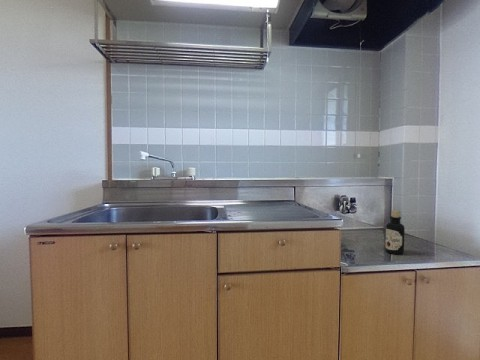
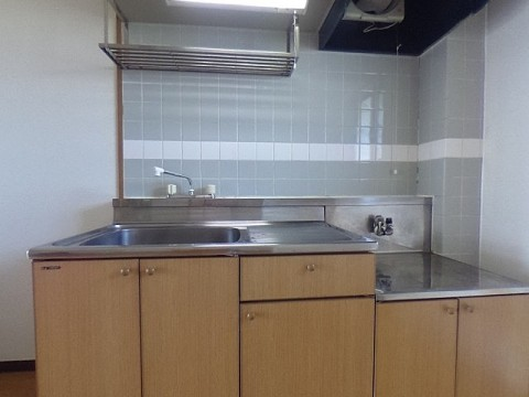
- bottle [385,209,405,255]
